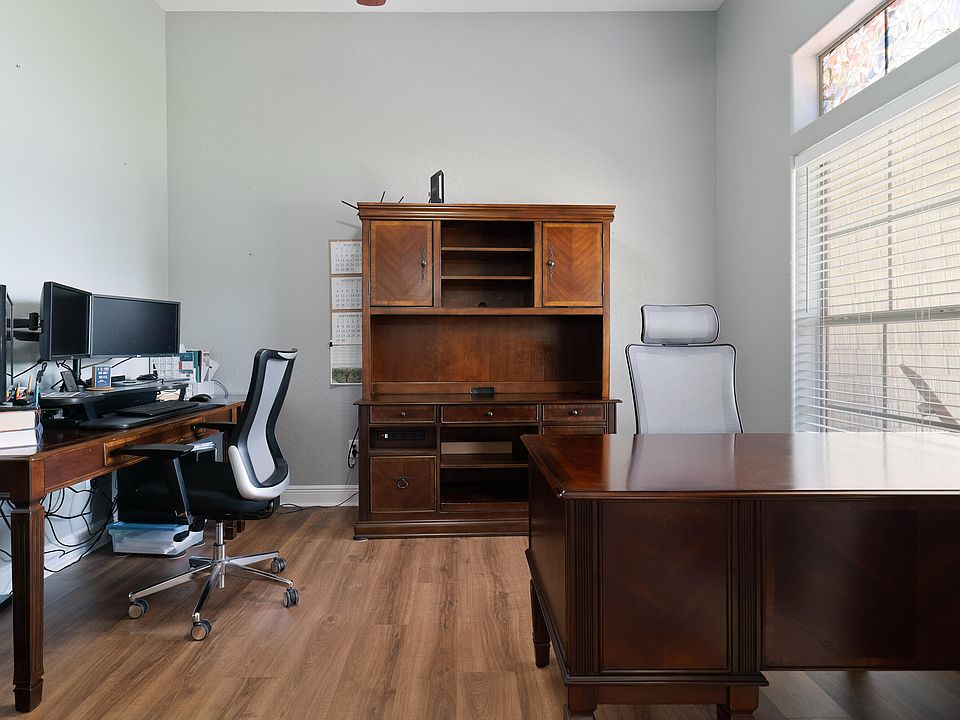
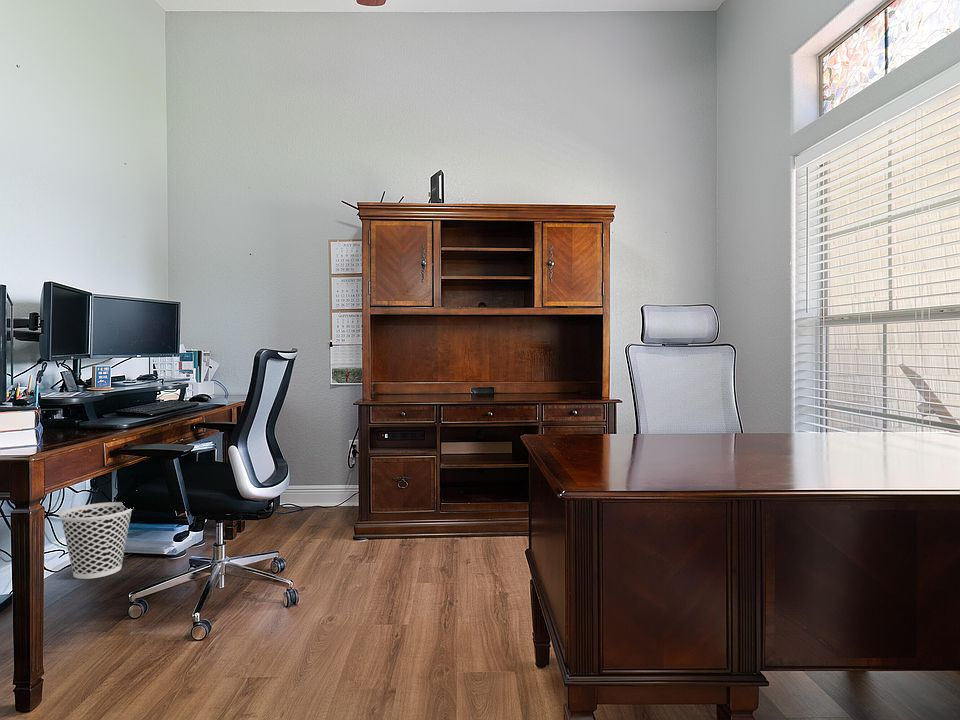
+ wastebasket [58,501,133,580]
